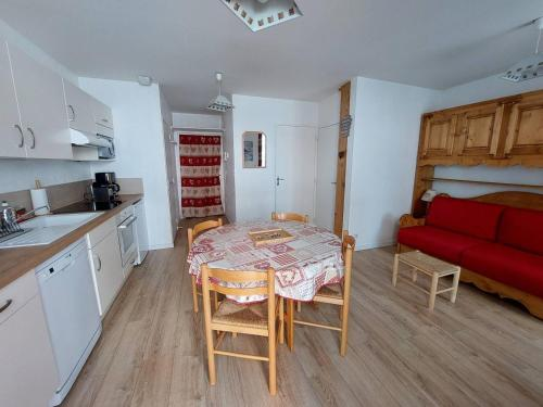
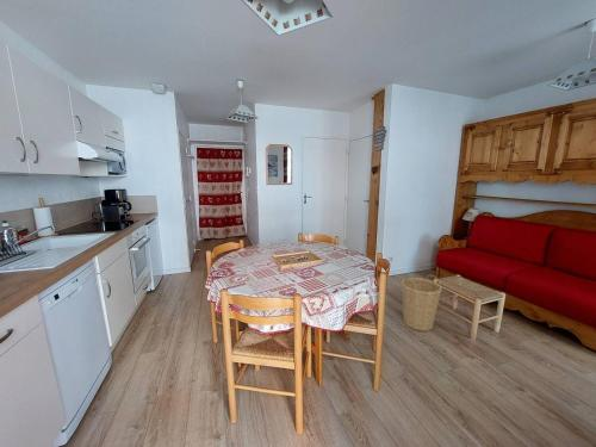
+ basket [401,274,443,333]
